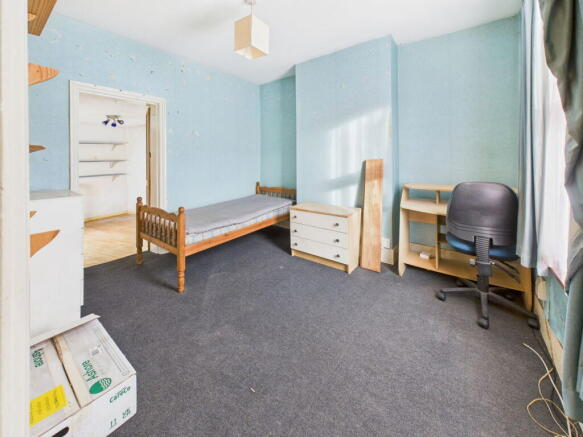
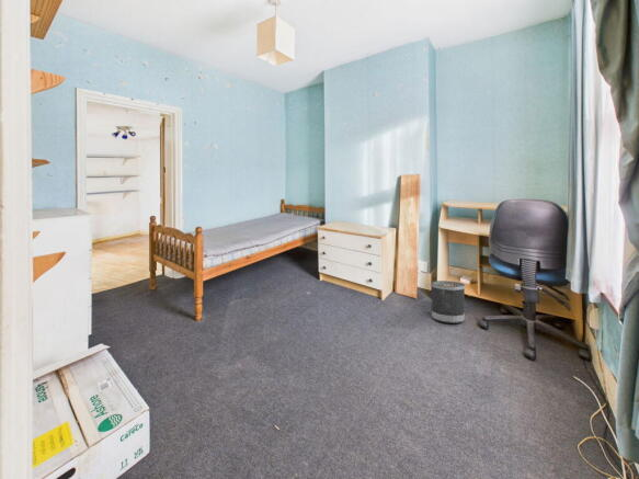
+ wastebasket [431,280,466,324]
